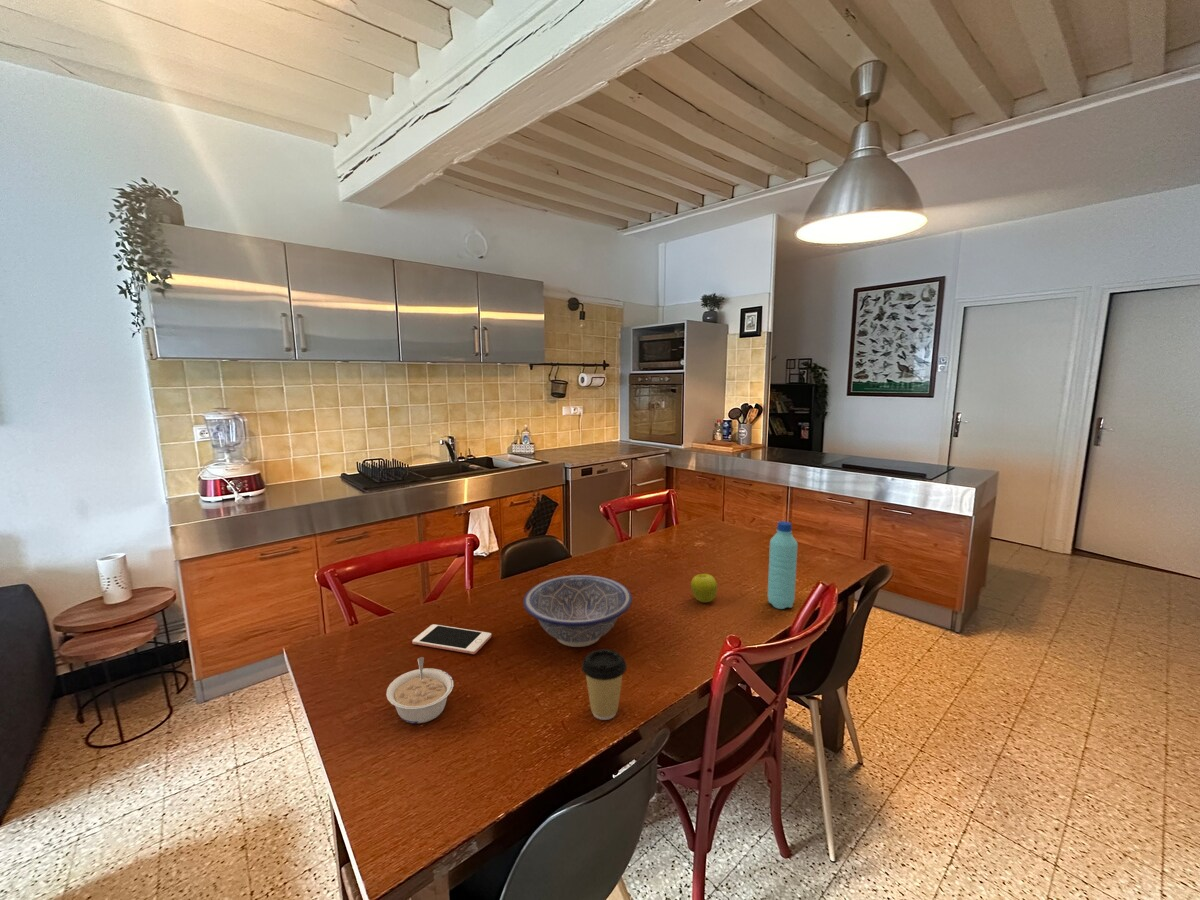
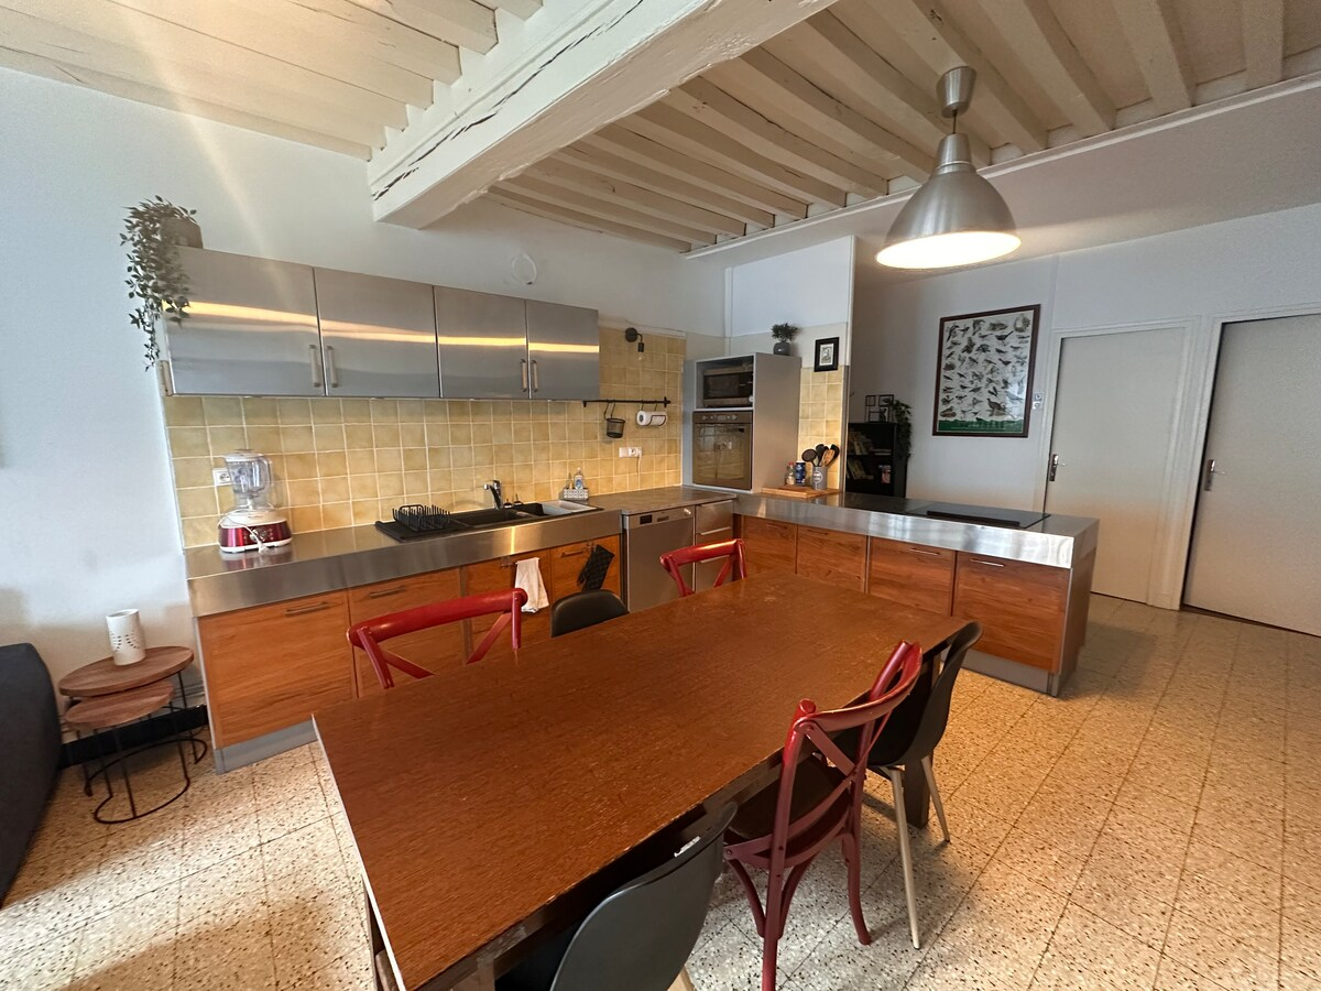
- coffee cup [581,648,628,721]
- fruit [690,573,718,604]
- legume [385,656,454,724]
- decorative bowl [522,574,633,648]
- water bottle [767,520,799,610]
- cell phone [411,623,492,655]
